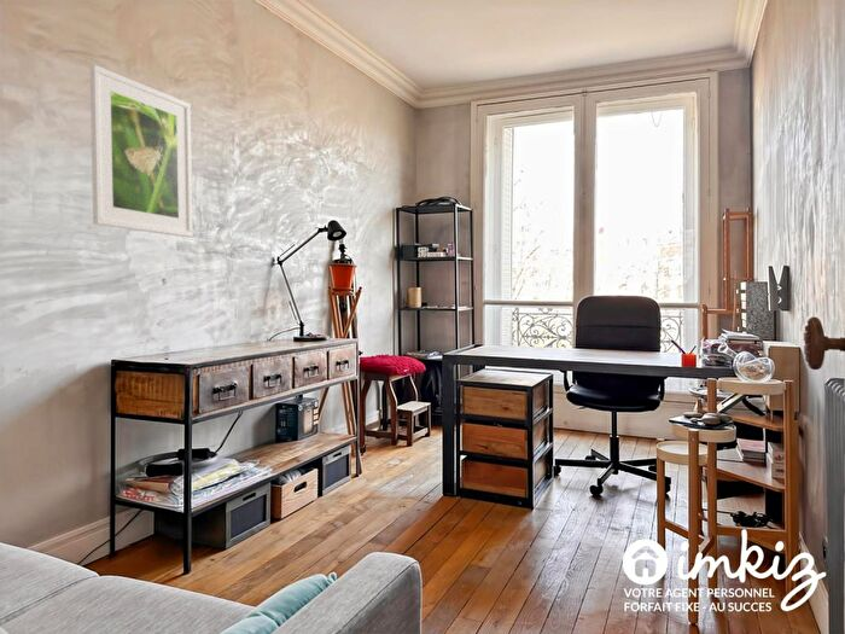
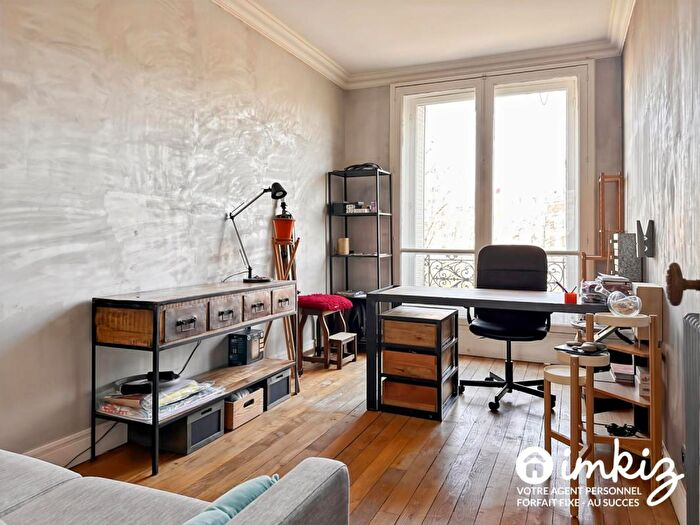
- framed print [89,63,193,238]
